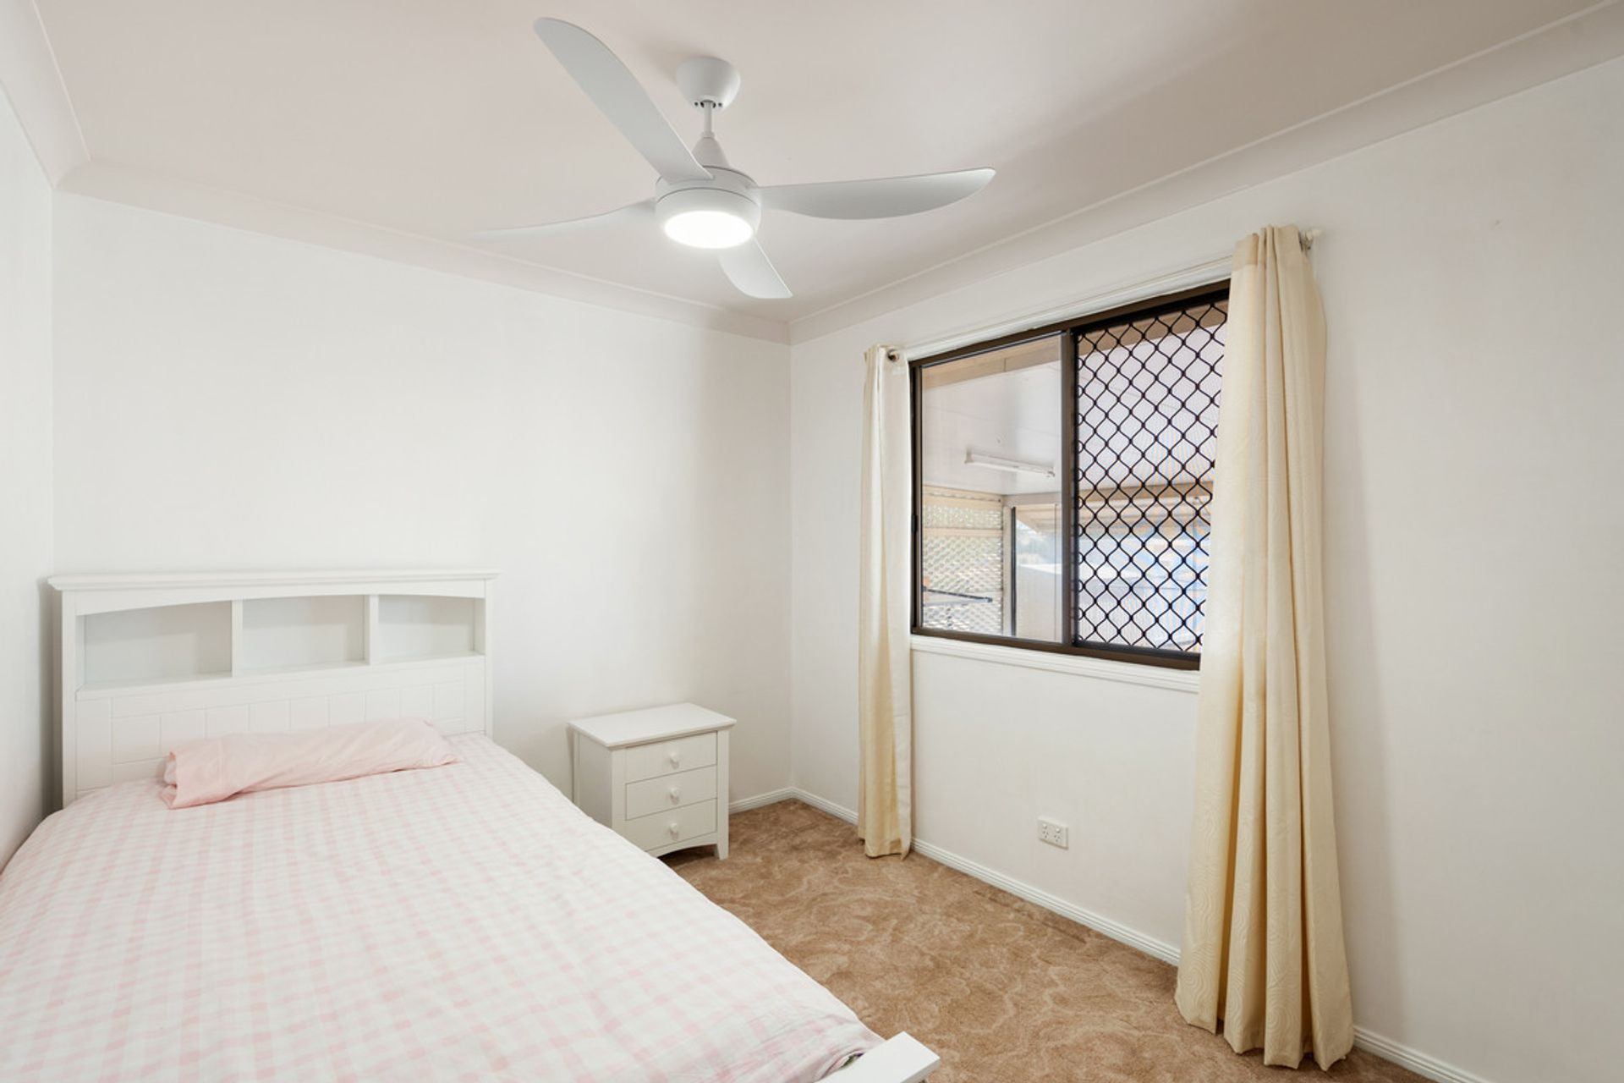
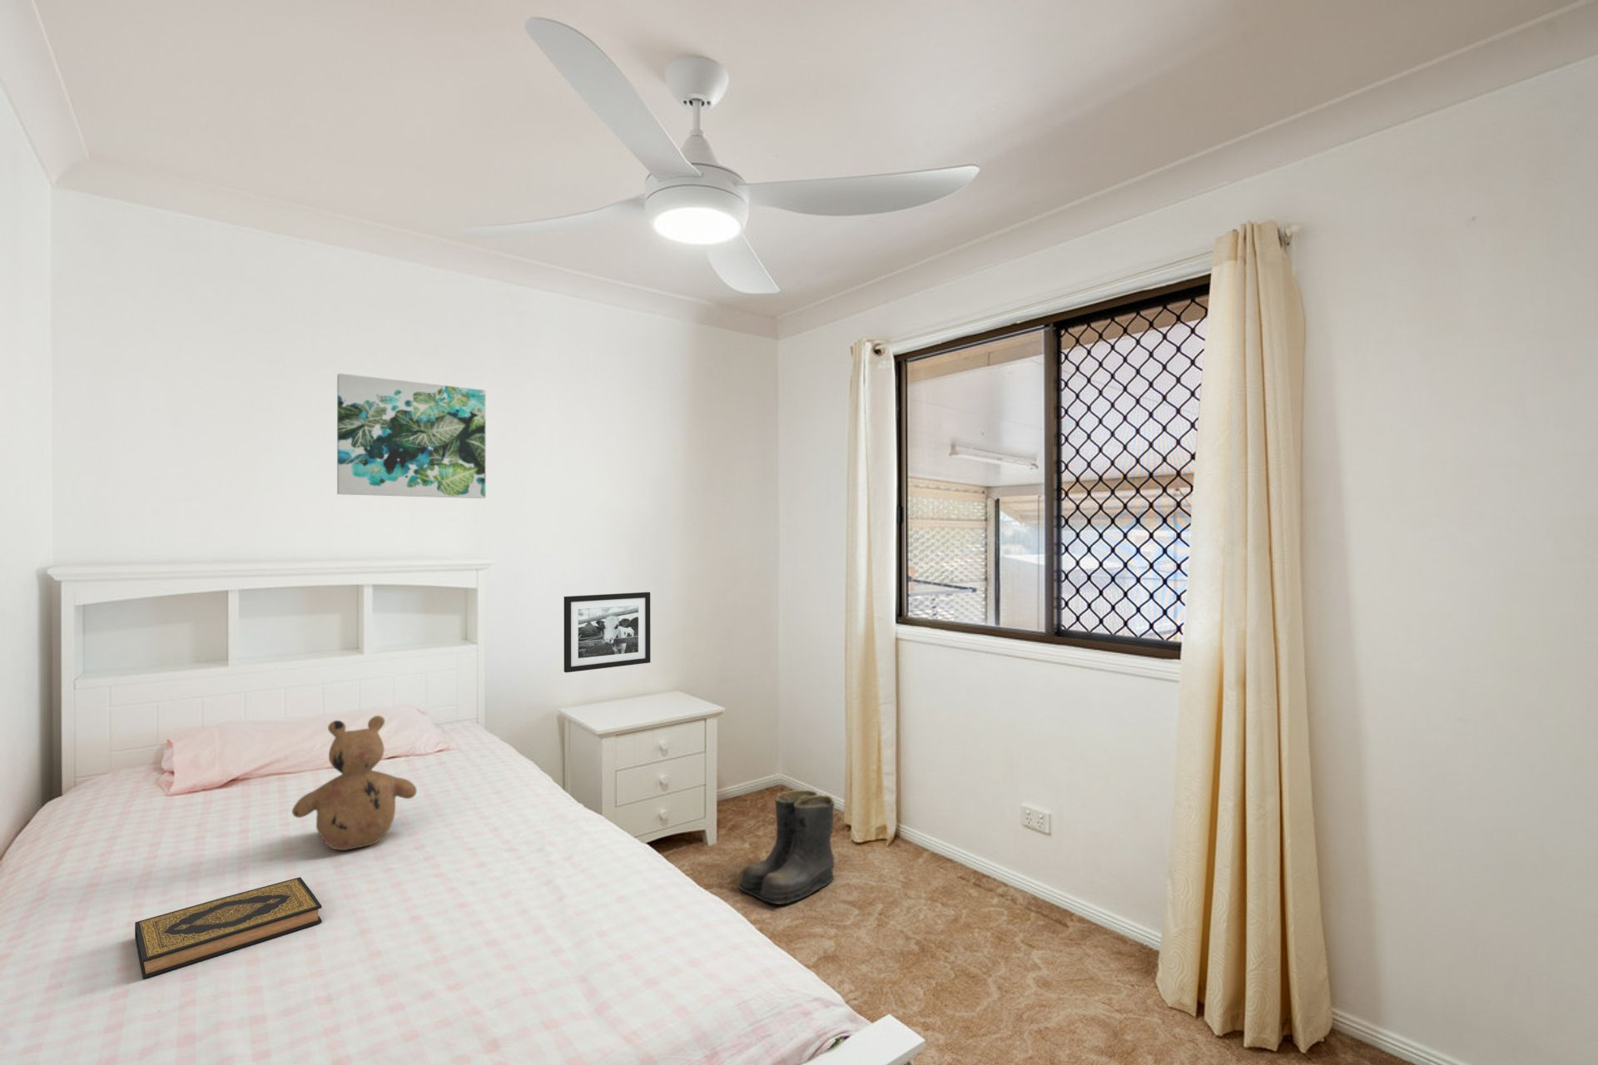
+ picture frame [564,592,650,673]
+ teddy bear [291,714,417,851]
+ hardback book [134,876,323,979]
+ wall art [336,373,486,499]
+ boots [736,789,837,906]
